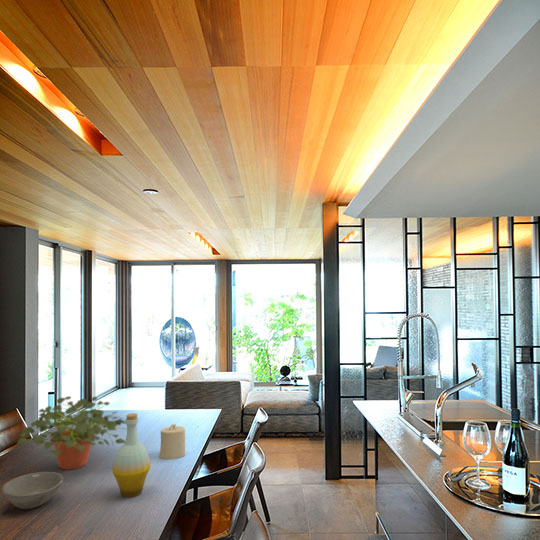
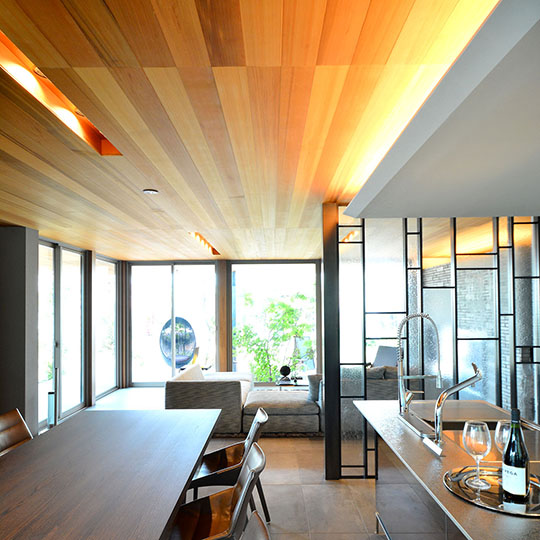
- potted plant [16,395,138,471]
- bowl [1,471,64,510]
- candle [159,423,186,460]
- bottle [111,412,152,499]
